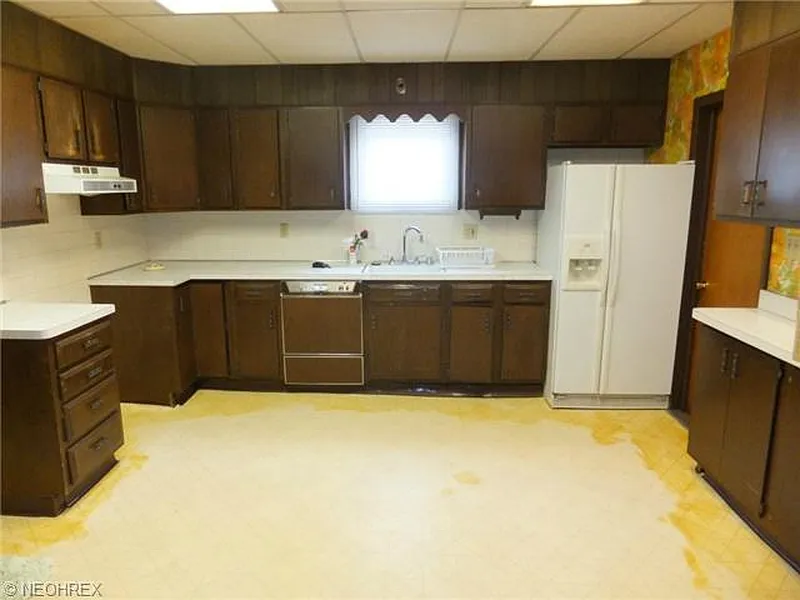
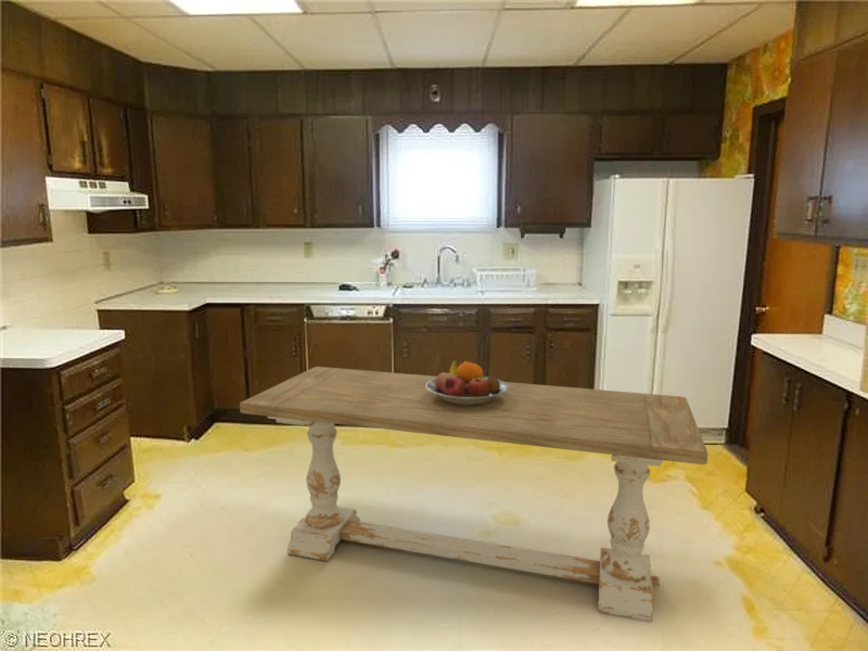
+ fruit bowl [426,359,509,406]
+ dining table [239,366,710,623]
